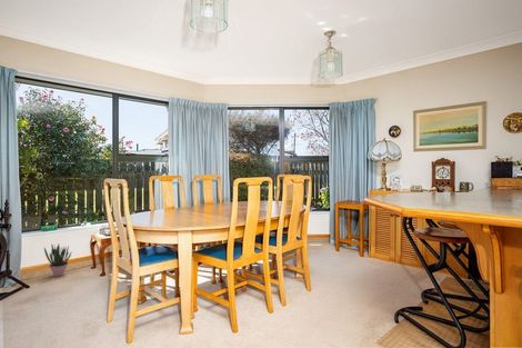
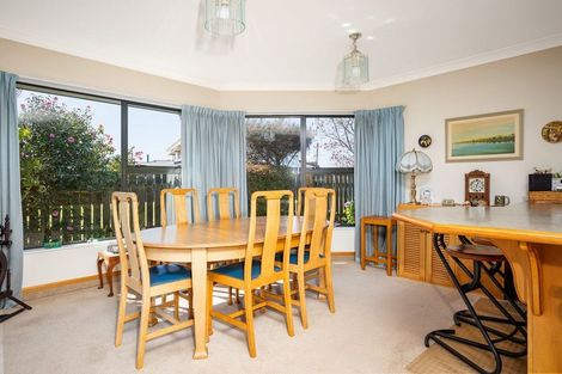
- potted plant [43,242,72,278]
